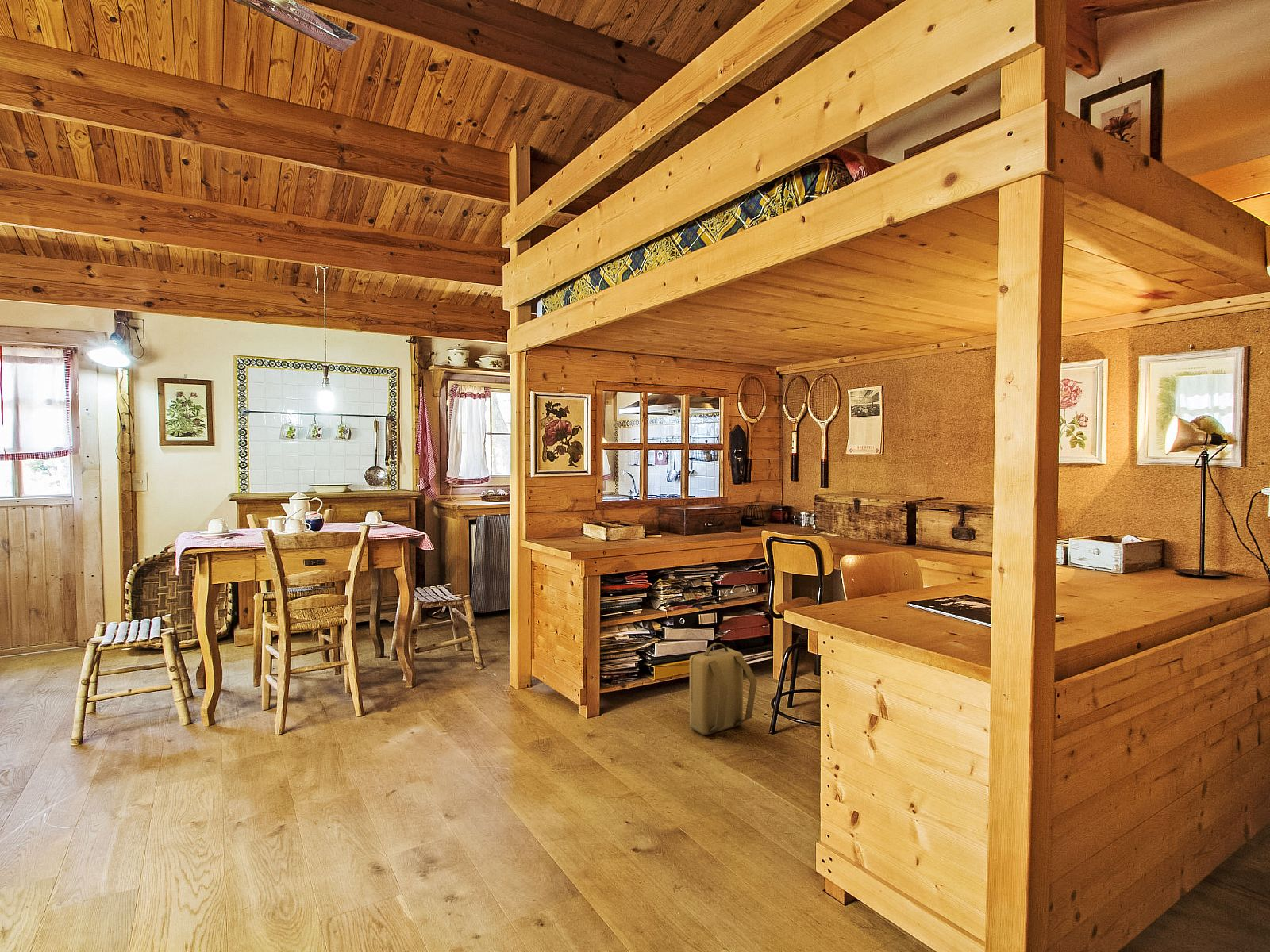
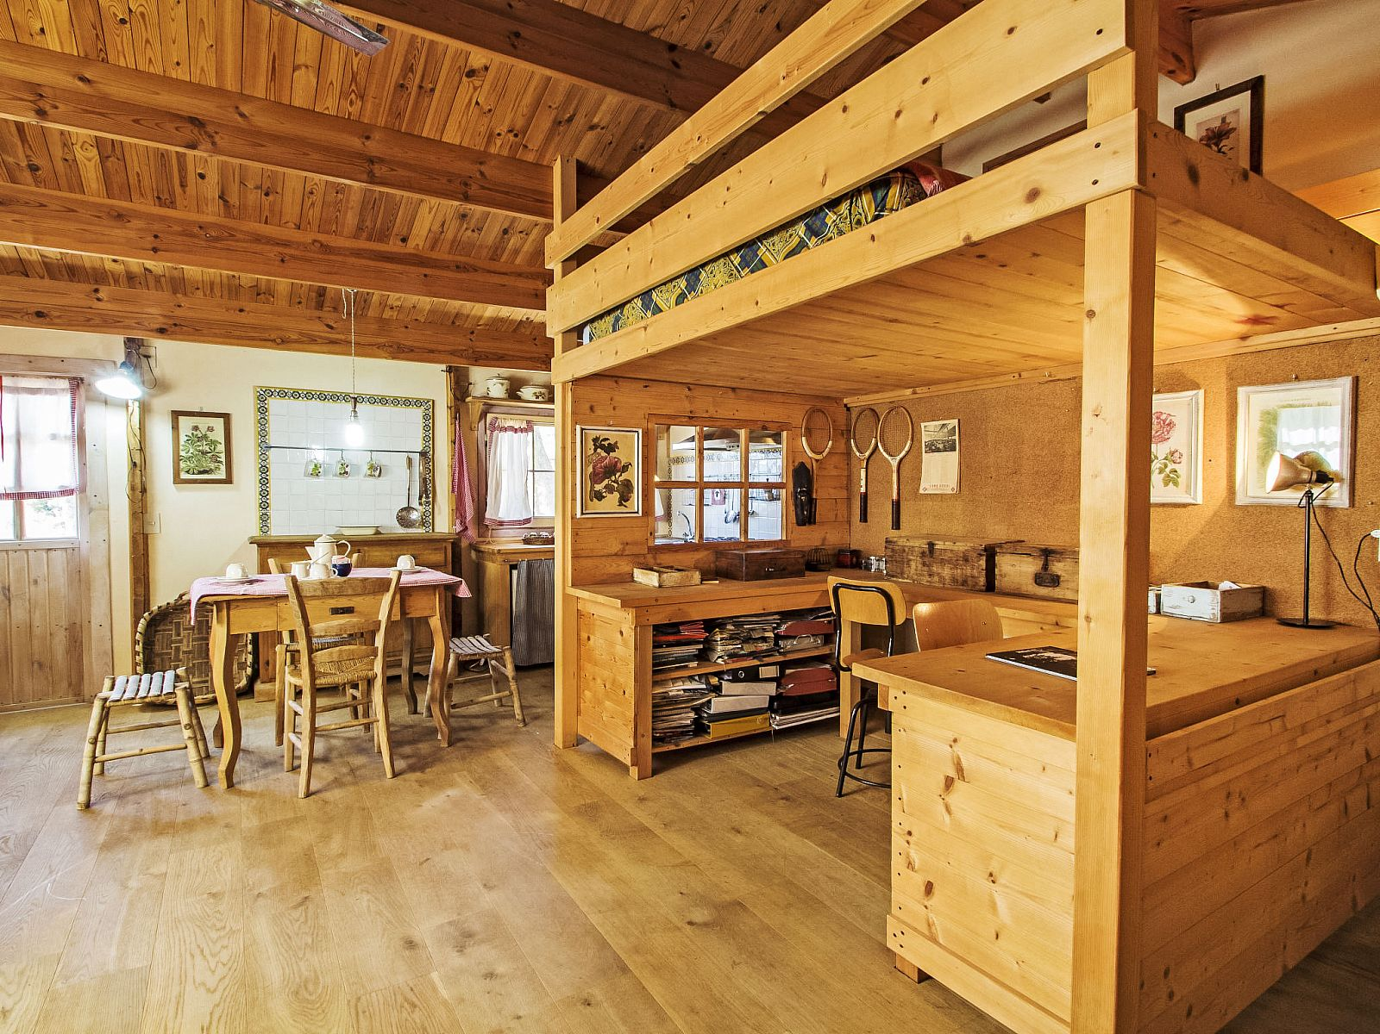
- backpack [689,642,758,736]
